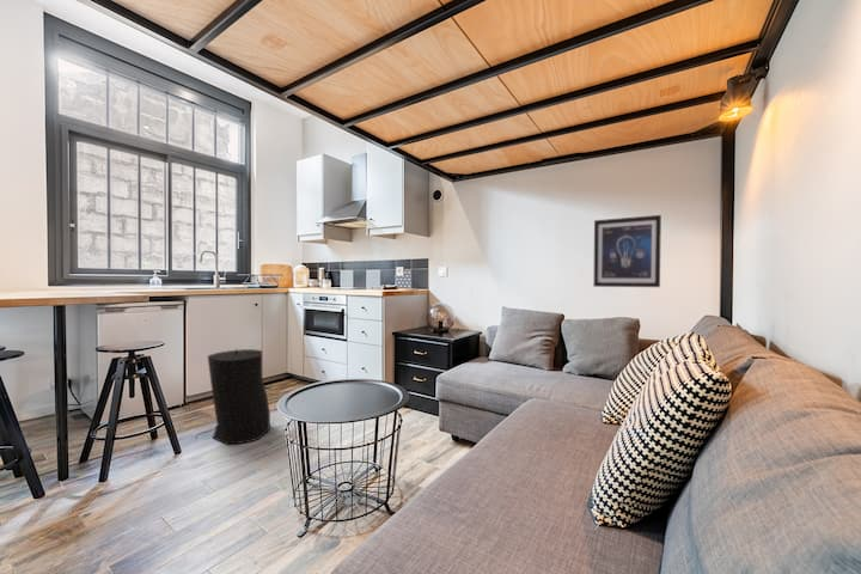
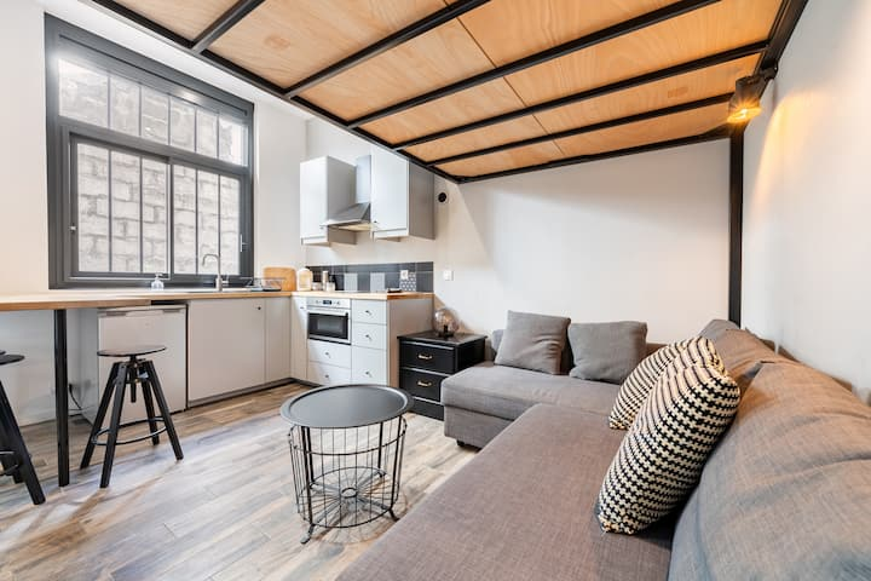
- wall art [592,214,662,288]
- trash can [207,348,271,446]
